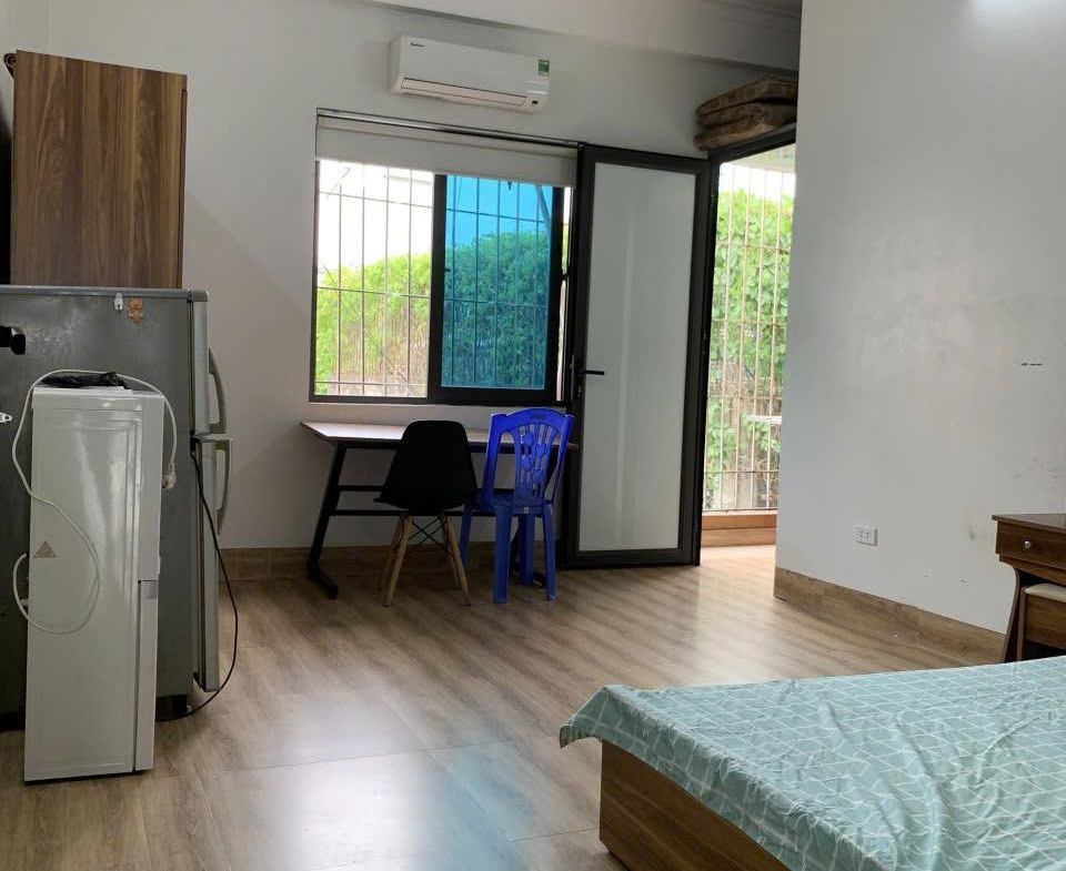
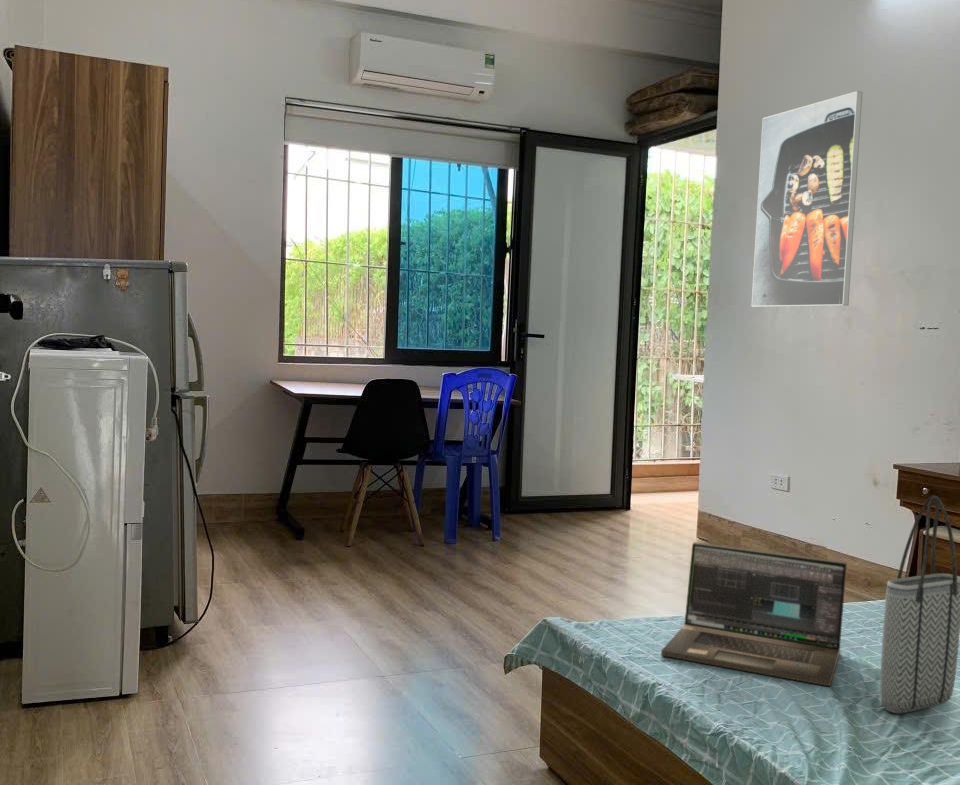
+ laptop [660,541,848,687]
+ tote bag [879,494,960,714]
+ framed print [751,90,863,308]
